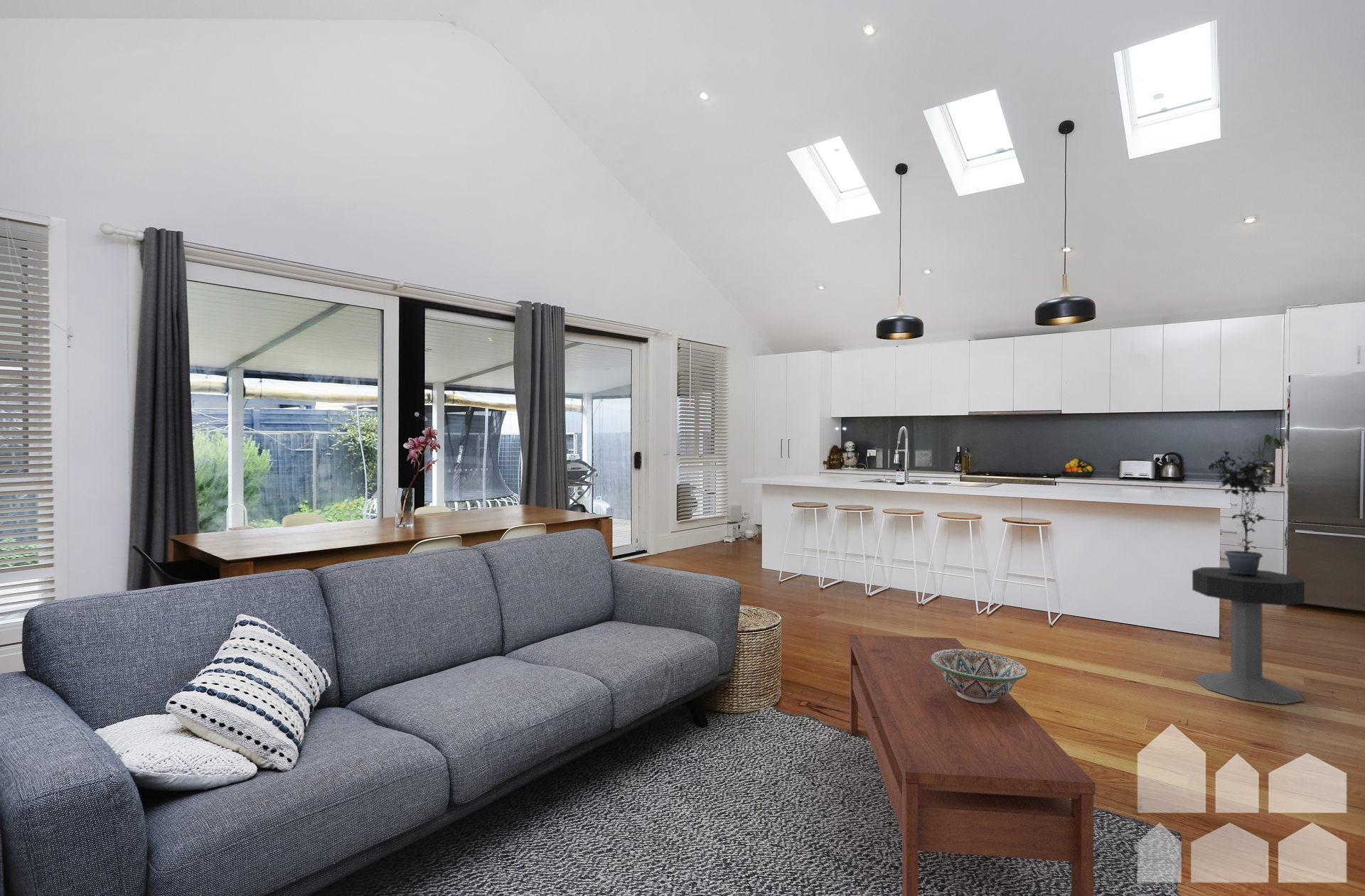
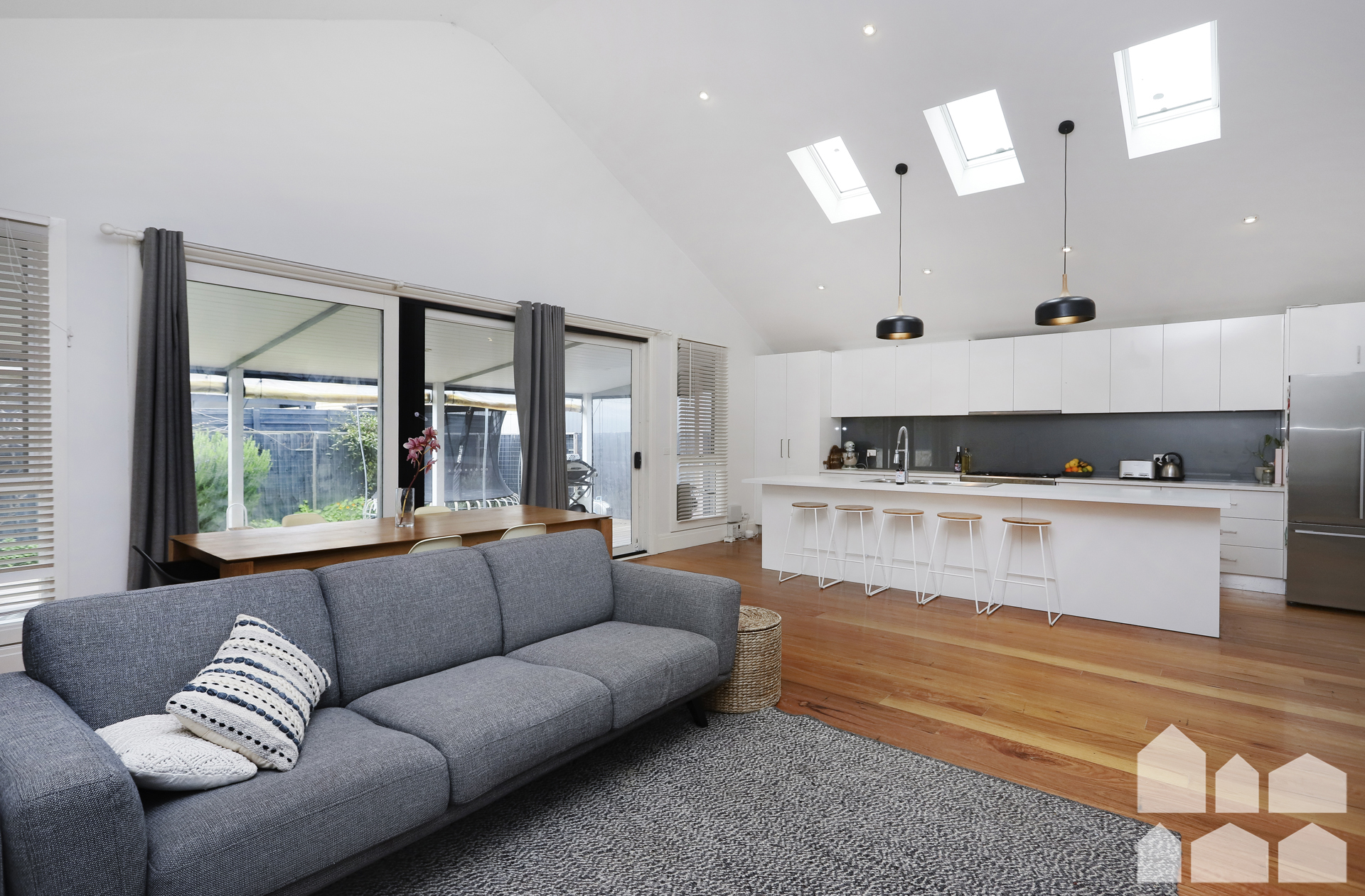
- coffee table [848,634,1096,896]
- potted plant [1208,450,1276,576]
- side table [1192,566,1305,705]
- decorative bowl [931,649,1028,703]
